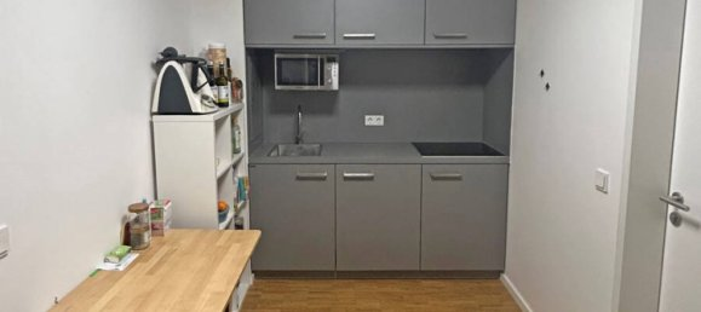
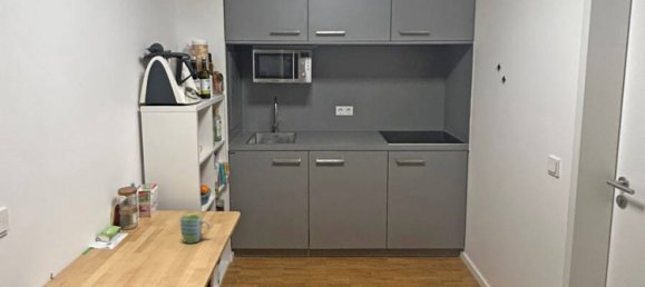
+ mug [179,214,211,245]
